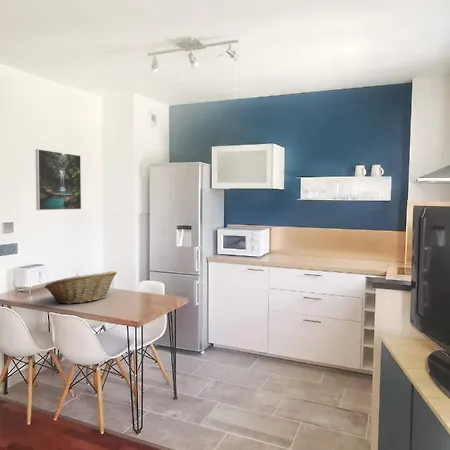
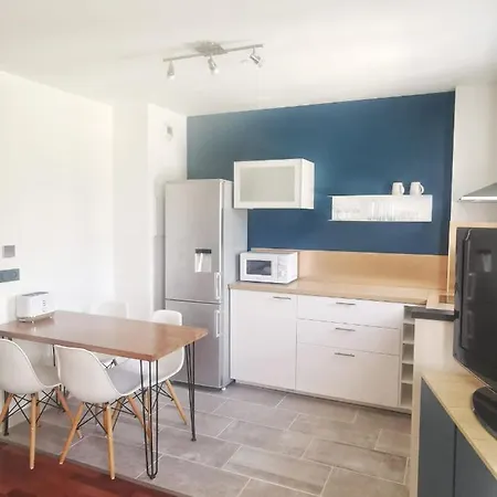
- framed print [34,148,82,211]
- fruit basket [44,270,118,305]
